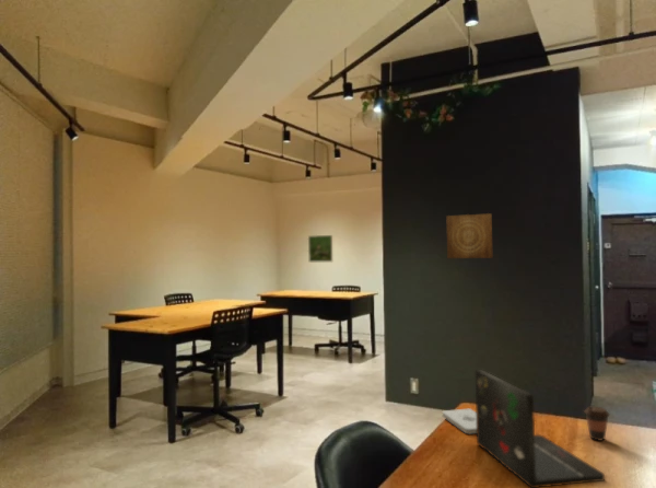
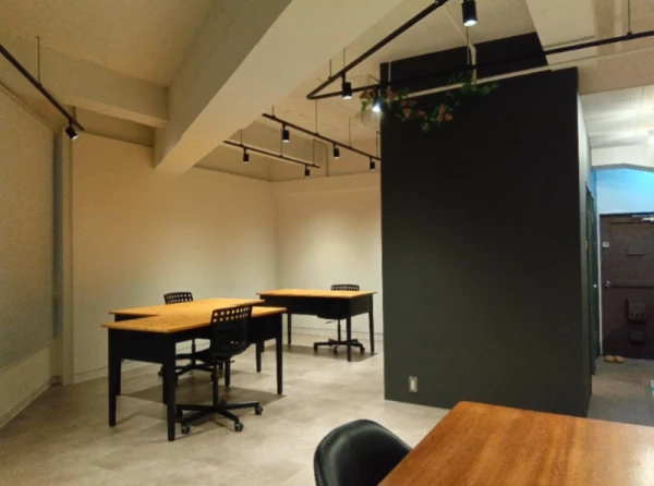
- coffee cup [583,406,611,442]
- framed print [307,234,333,264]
- wall art [445,212,494,259]
- notepad [441,407,477,434]
- laptop [475,369,606,488]
